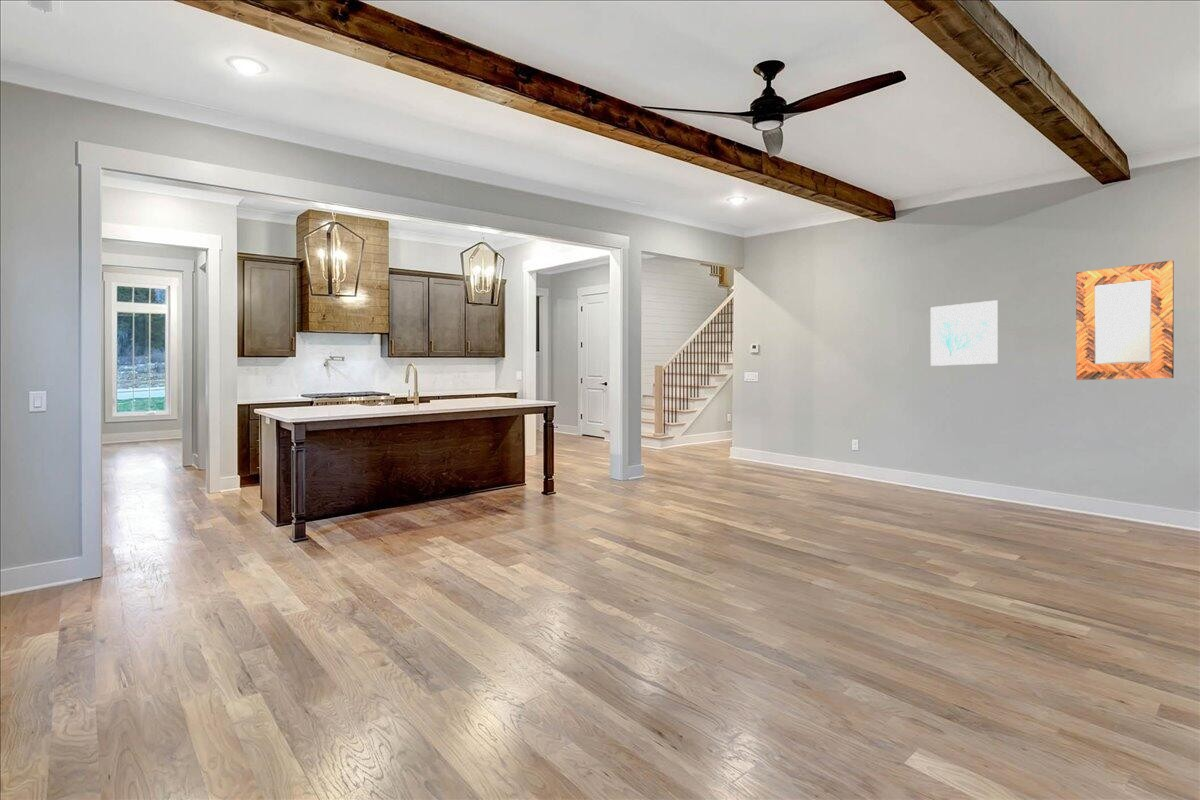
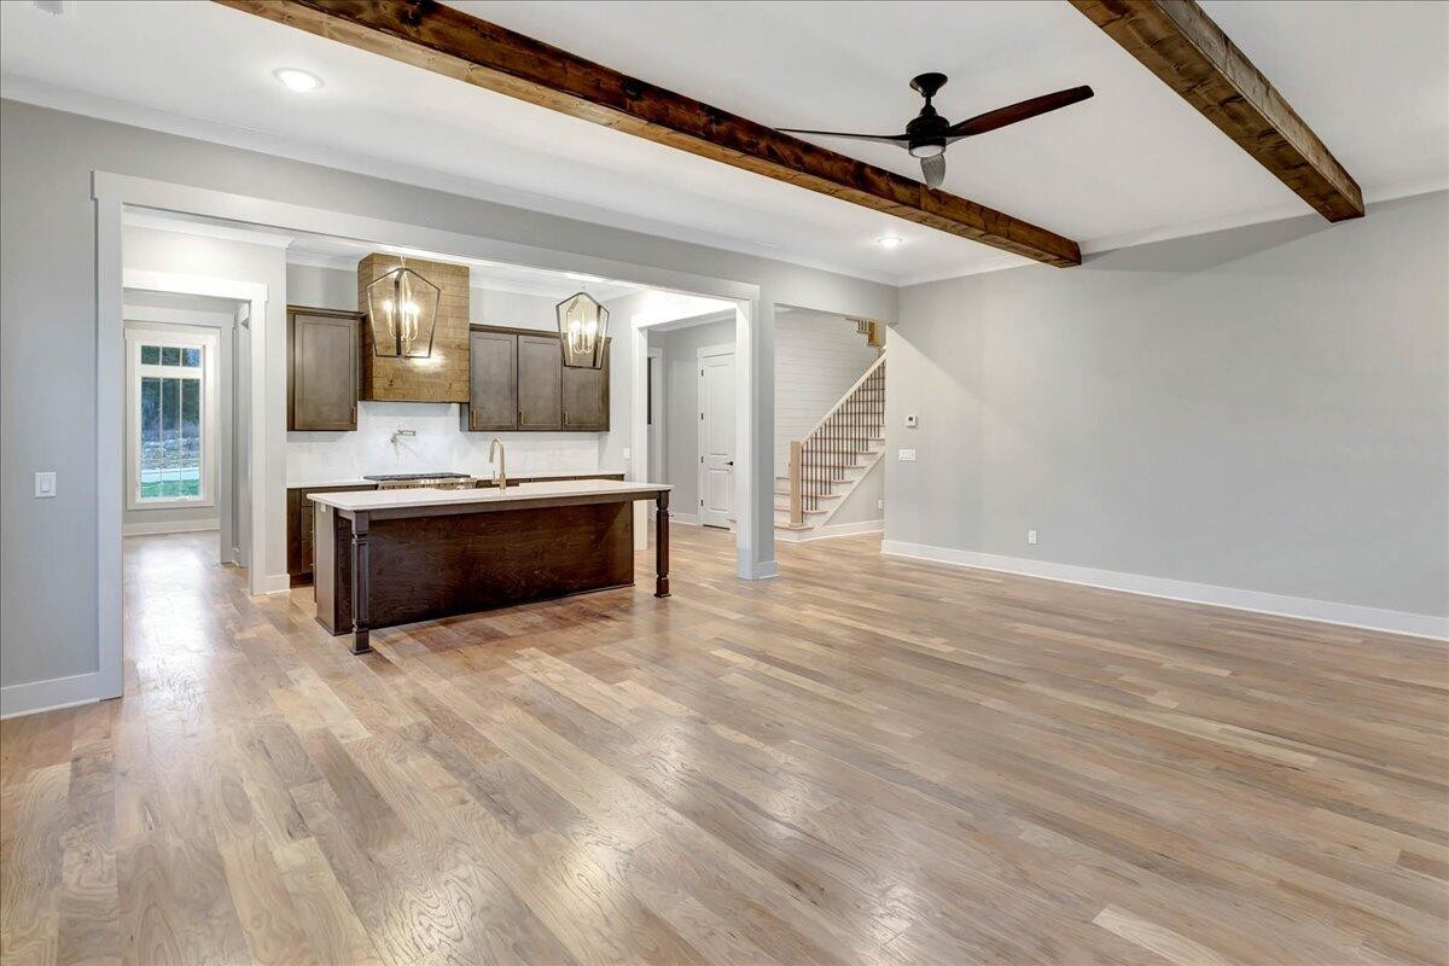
- wall art [930,299,999,367]
- home mirror [1075,260,1175,381]
